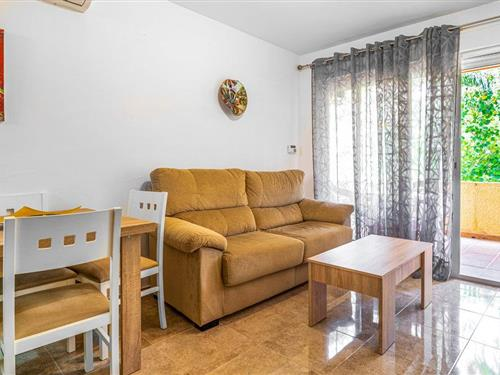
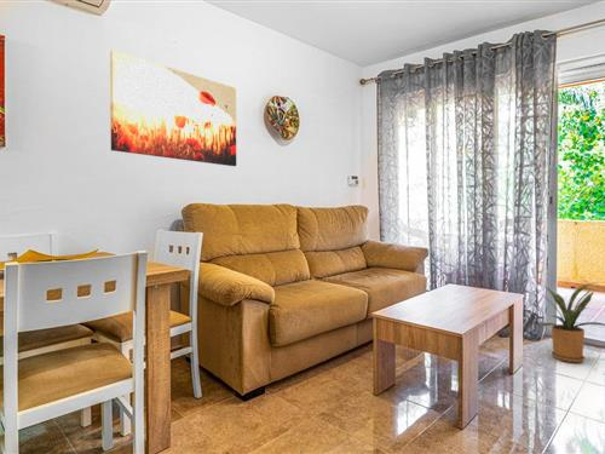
+ wall art [109,48,237,167]
+ house plant [526,281,605,363]
